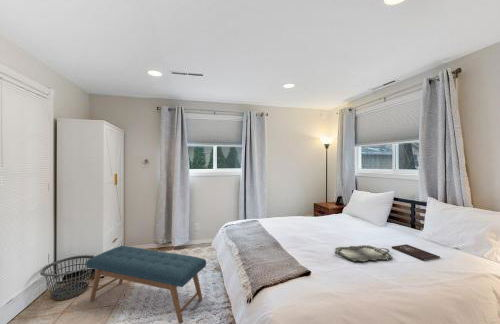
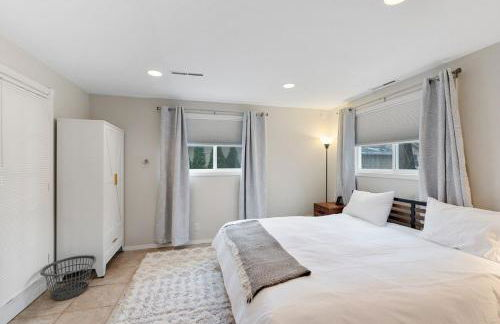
- serving tray [334,244,394,262]
- book [391,244,441,262]
- bench [85,245,207,324]
